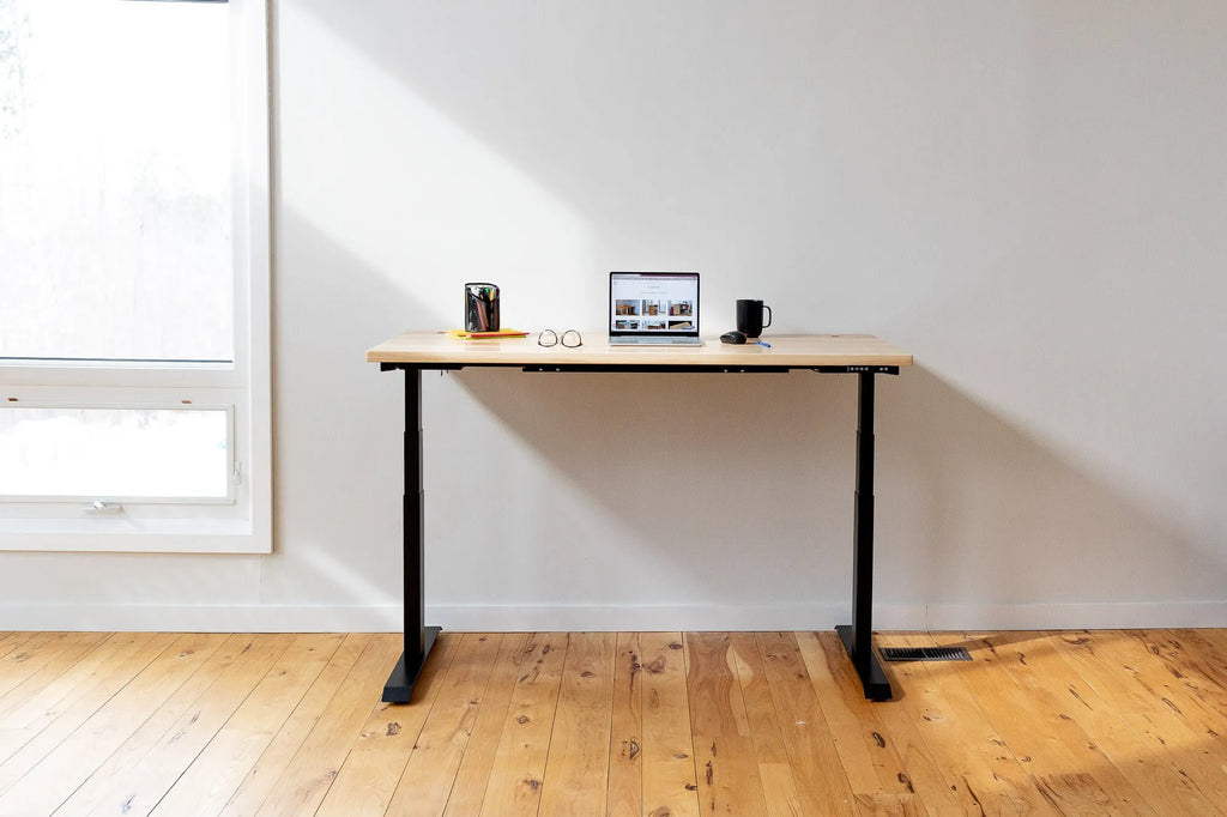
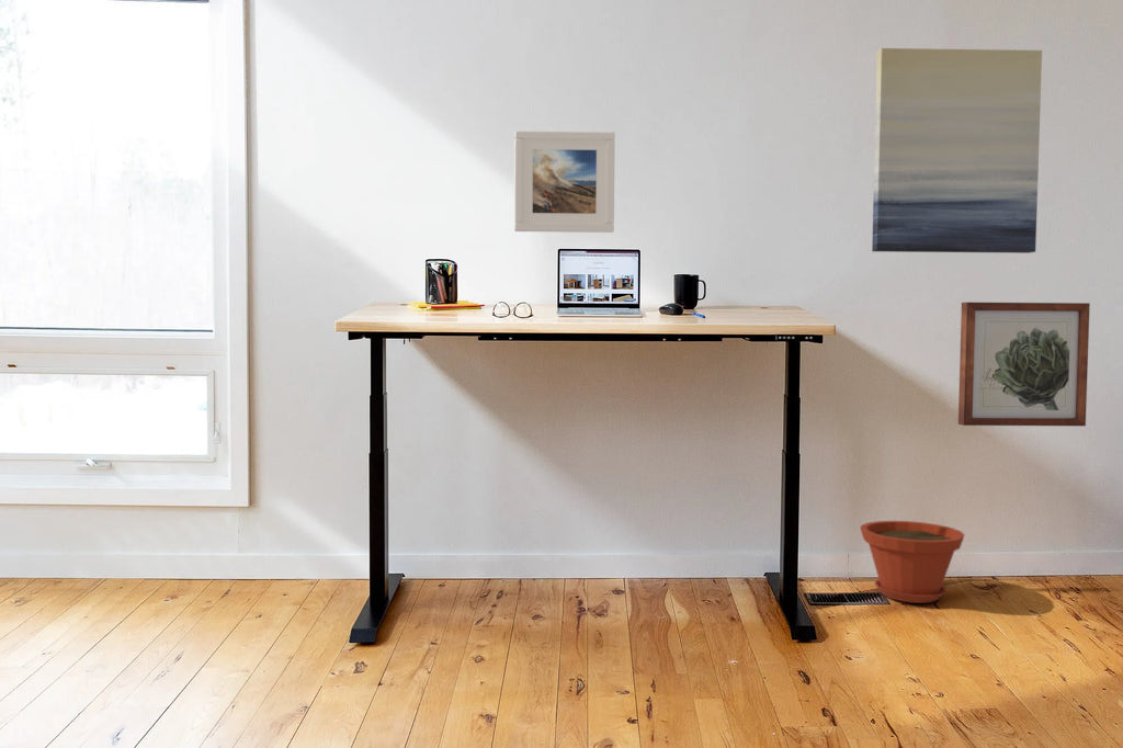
+ wall art [871,47,1043,254]
+ plant pot [859,520,965,604]
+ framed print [513,129,616,234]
+ wall art [957,302,1091,427]
